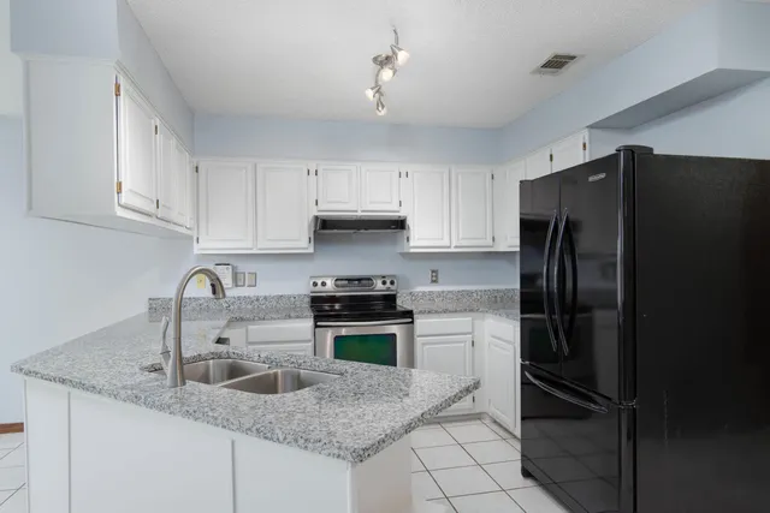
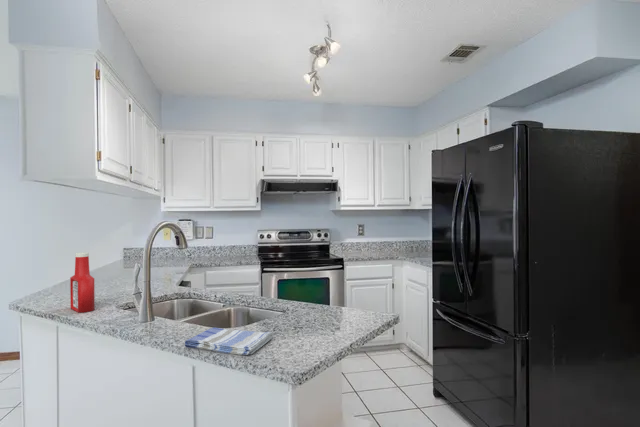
+ dish towel [184,327,274,356]
+ soap bottle [69,251,96,314]
